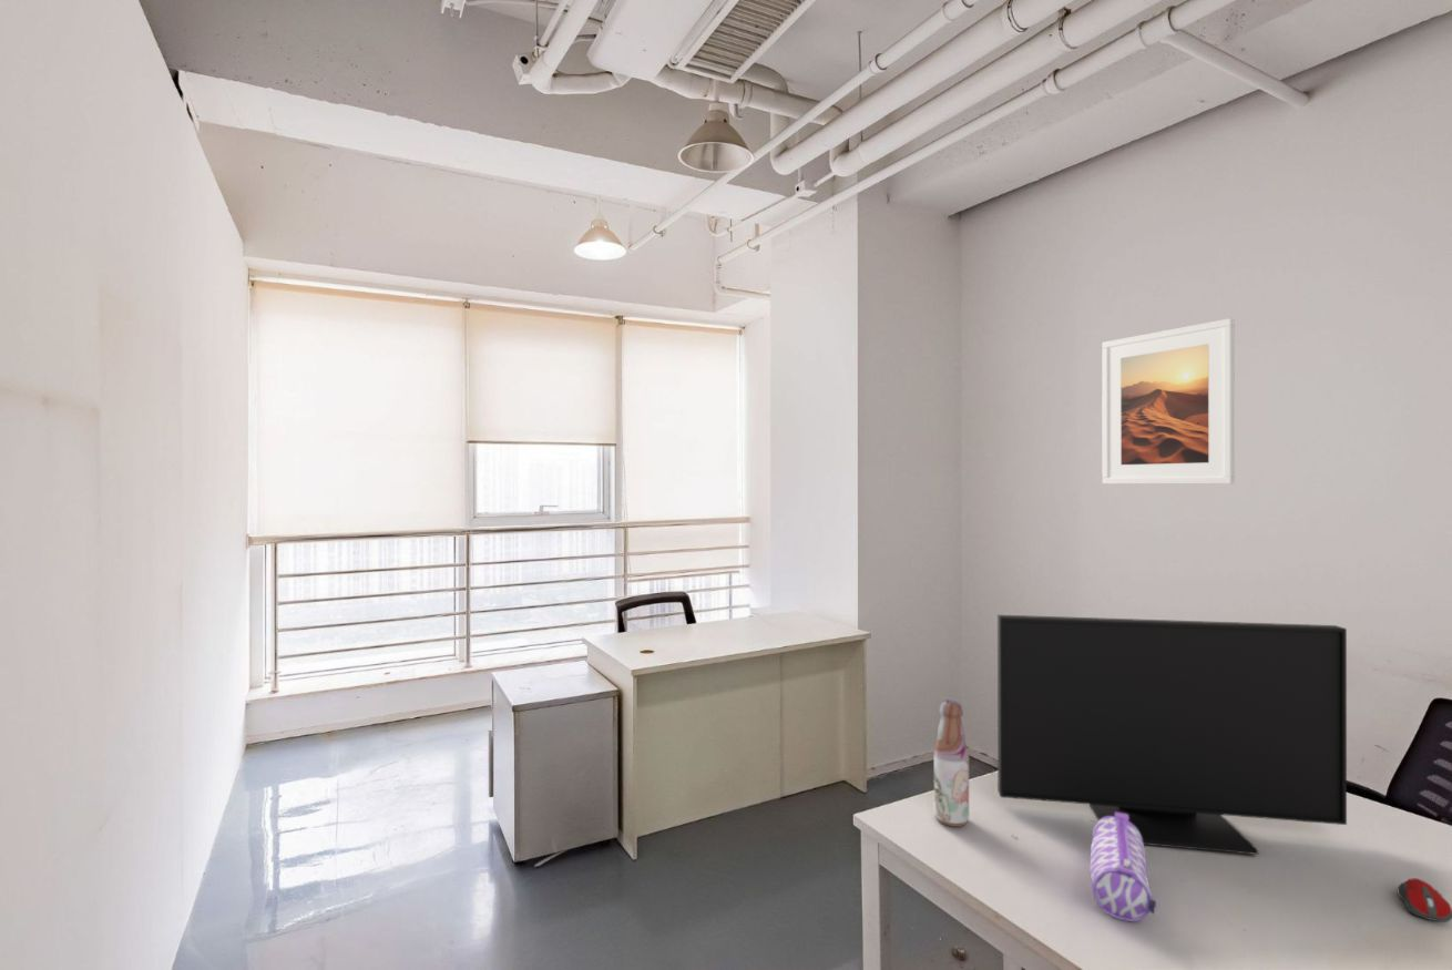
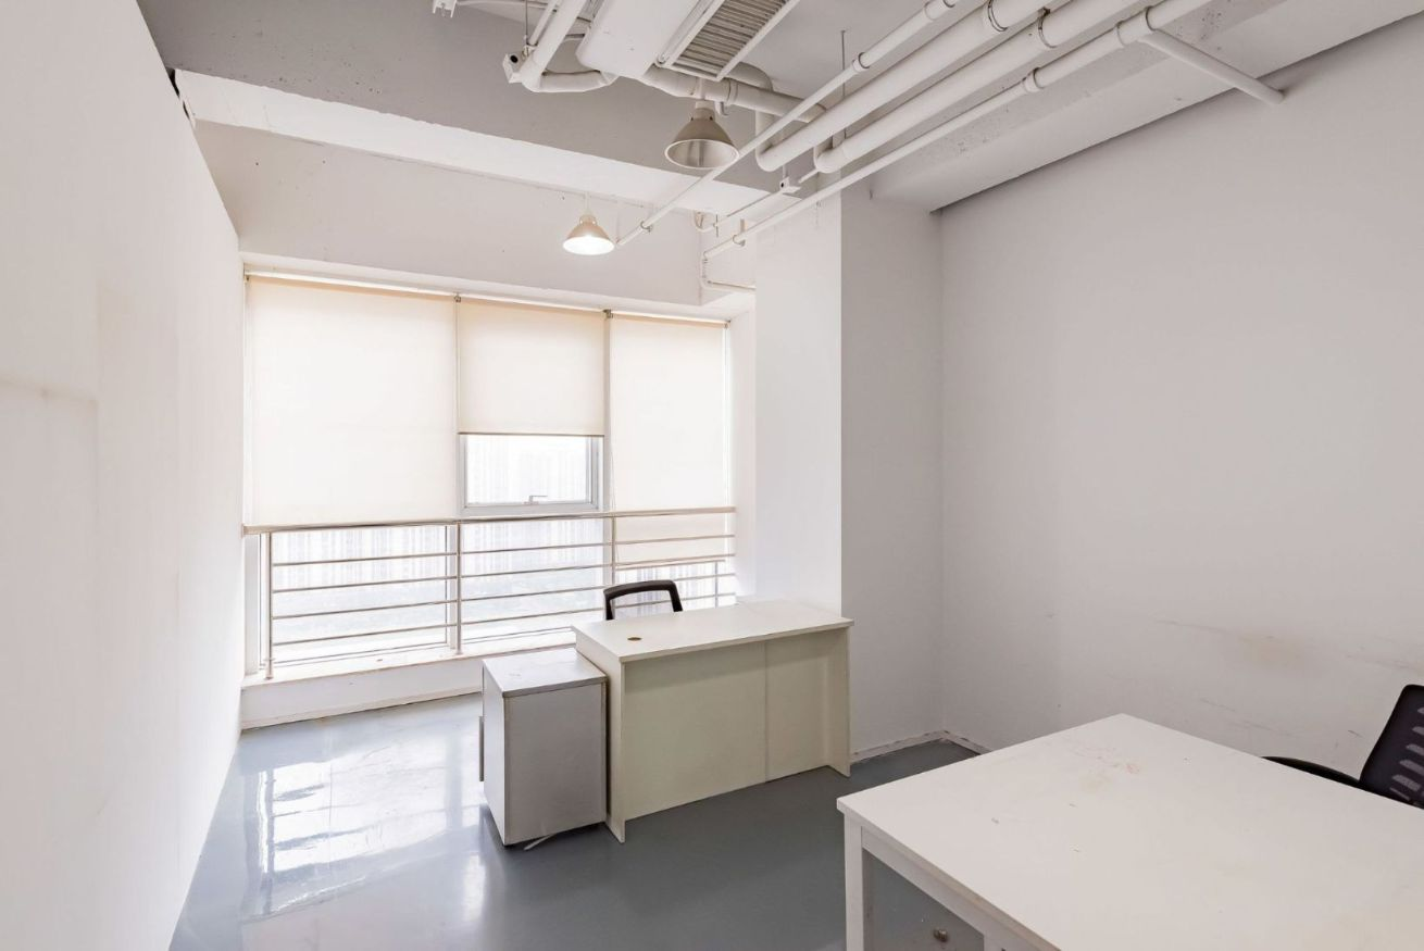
- pencil case [1088,811,1157,922]
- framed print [1101,317,1236,486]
- bottle [933,698,970,828]
- computer monitor [996,614,1348,856]
- computer mouse [1397,877,1452,923]
